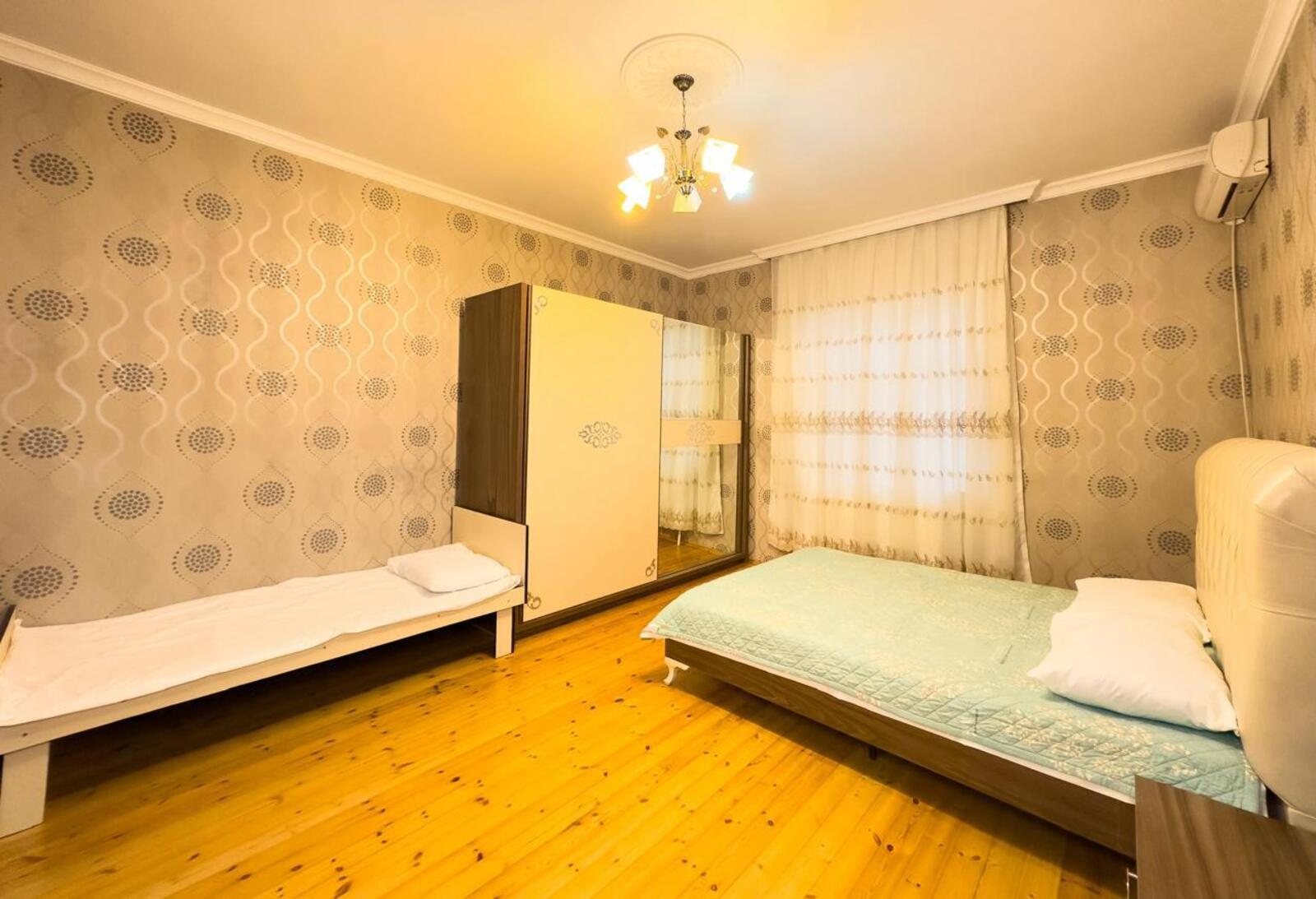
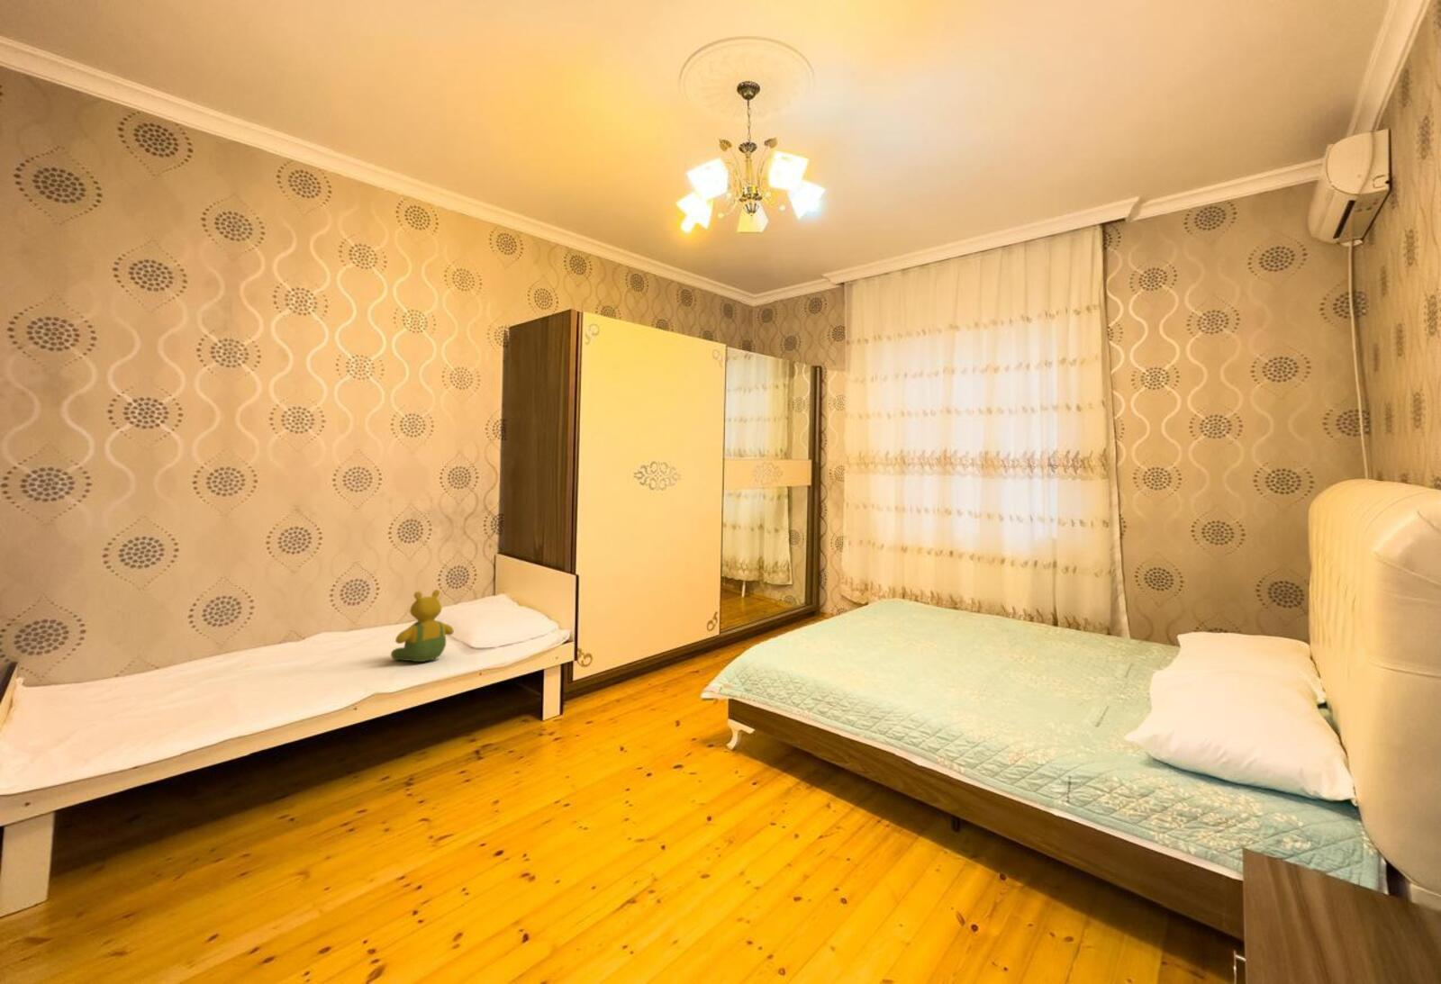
+ teddy bear [390,589,454,662]
